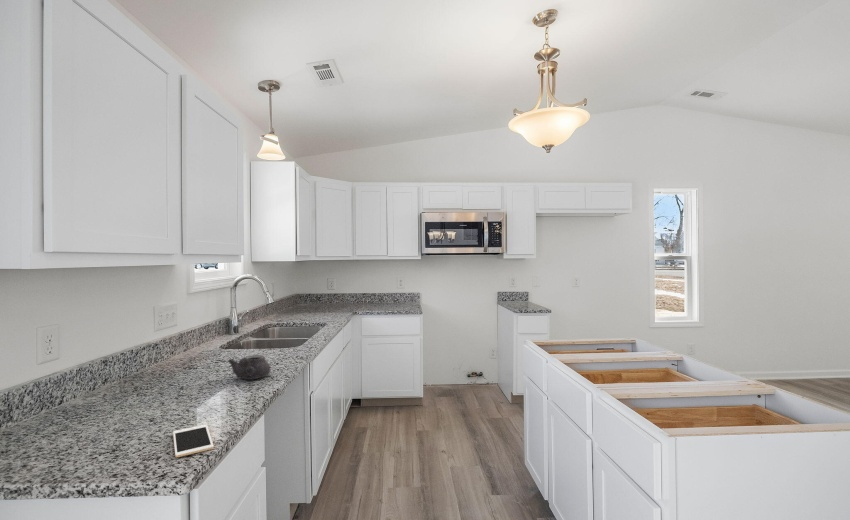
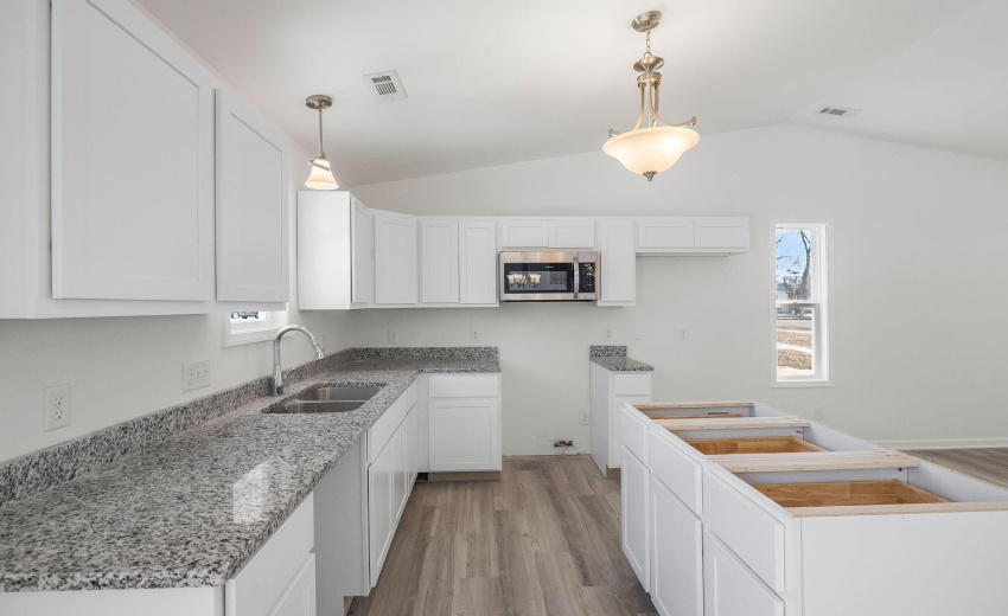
- cell phone [172,424,215,458]
- teapot [227,354,271,380]
